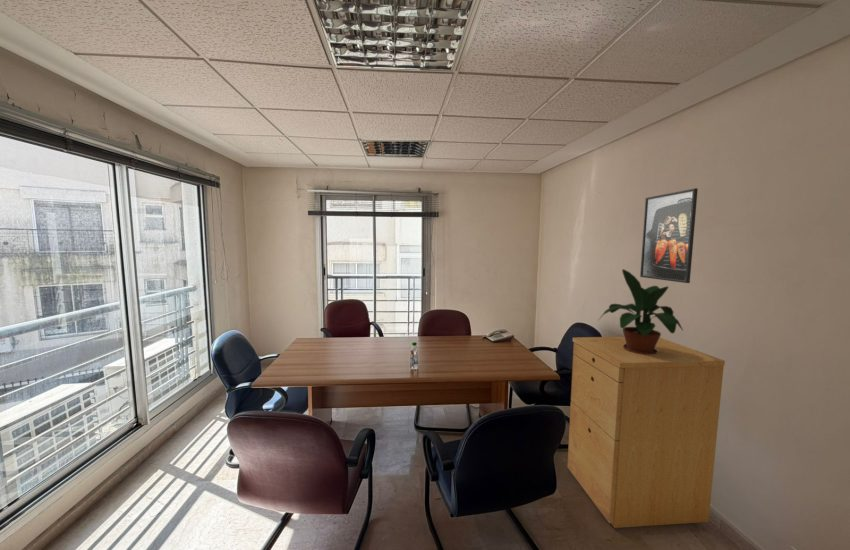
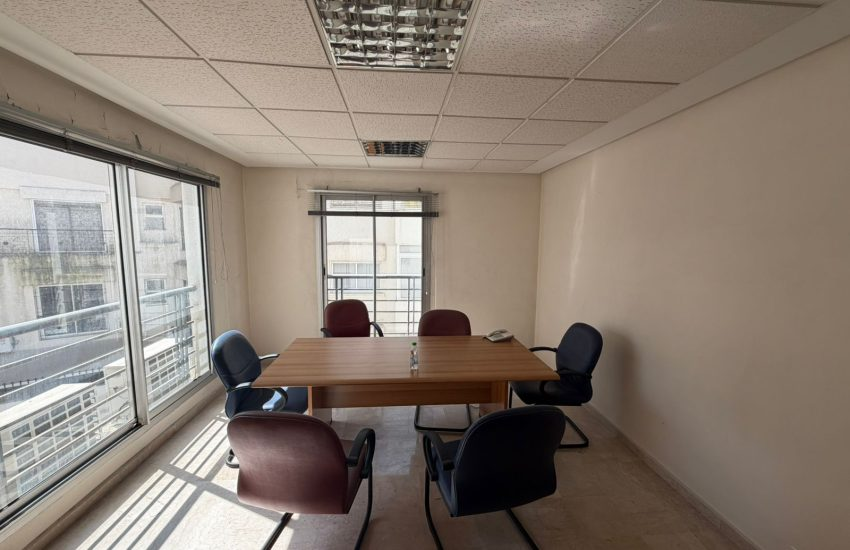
- filing cabinet [567,336,726,529]
- potted plant [598,268,684,355]
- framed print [639,187,699,284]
